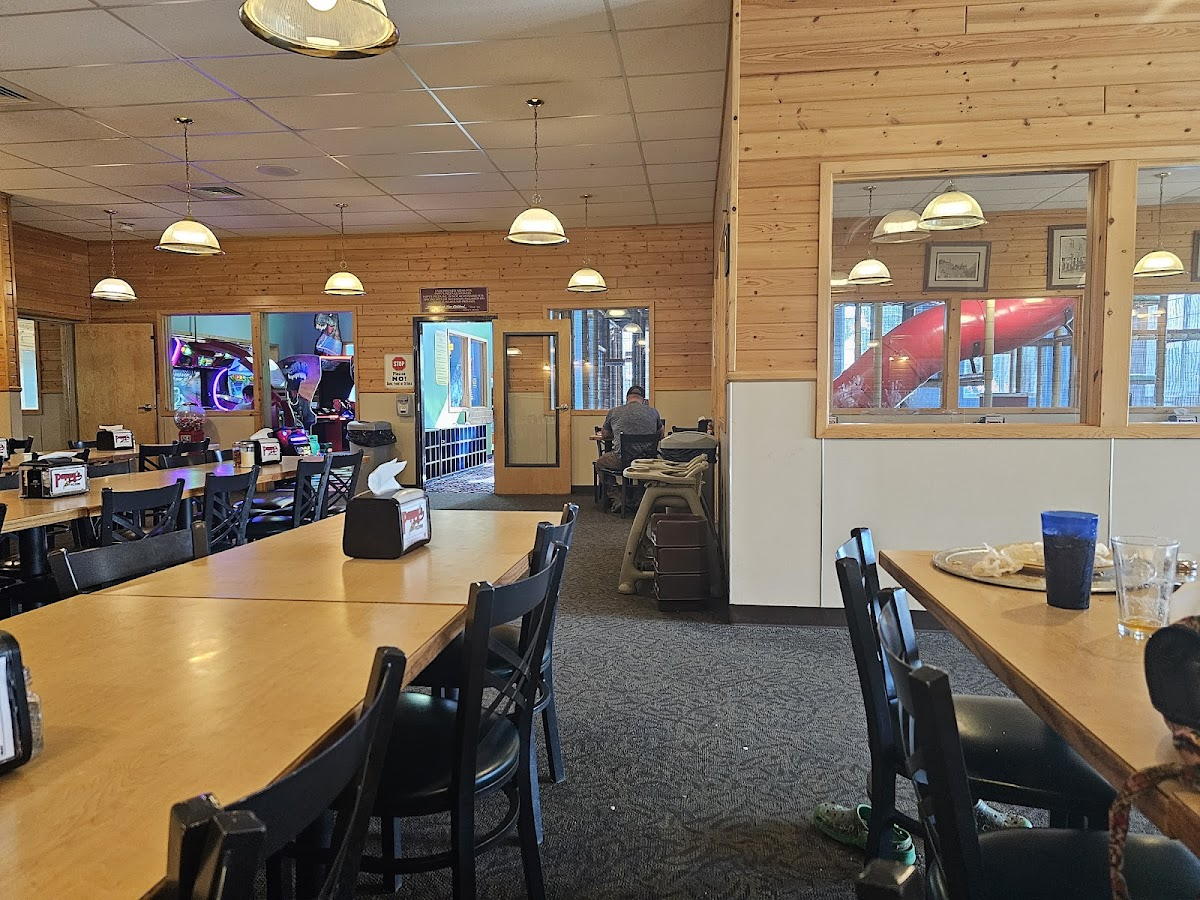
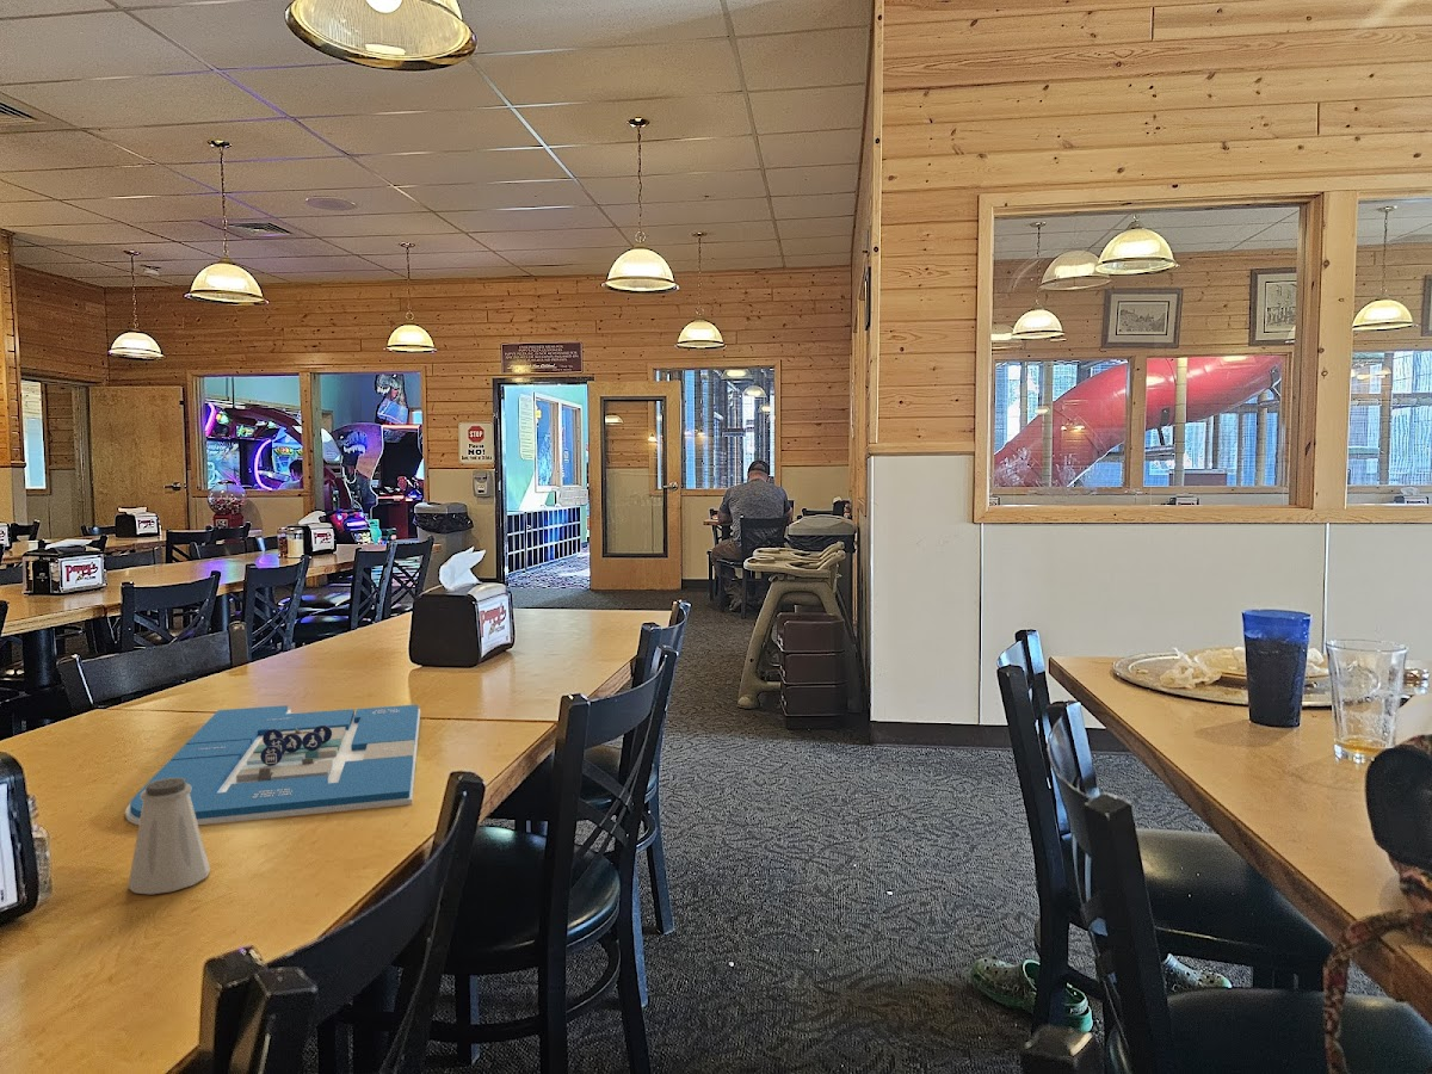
+ board game [124,704,421,826]
+ saltshaker [126,778,211,895]
